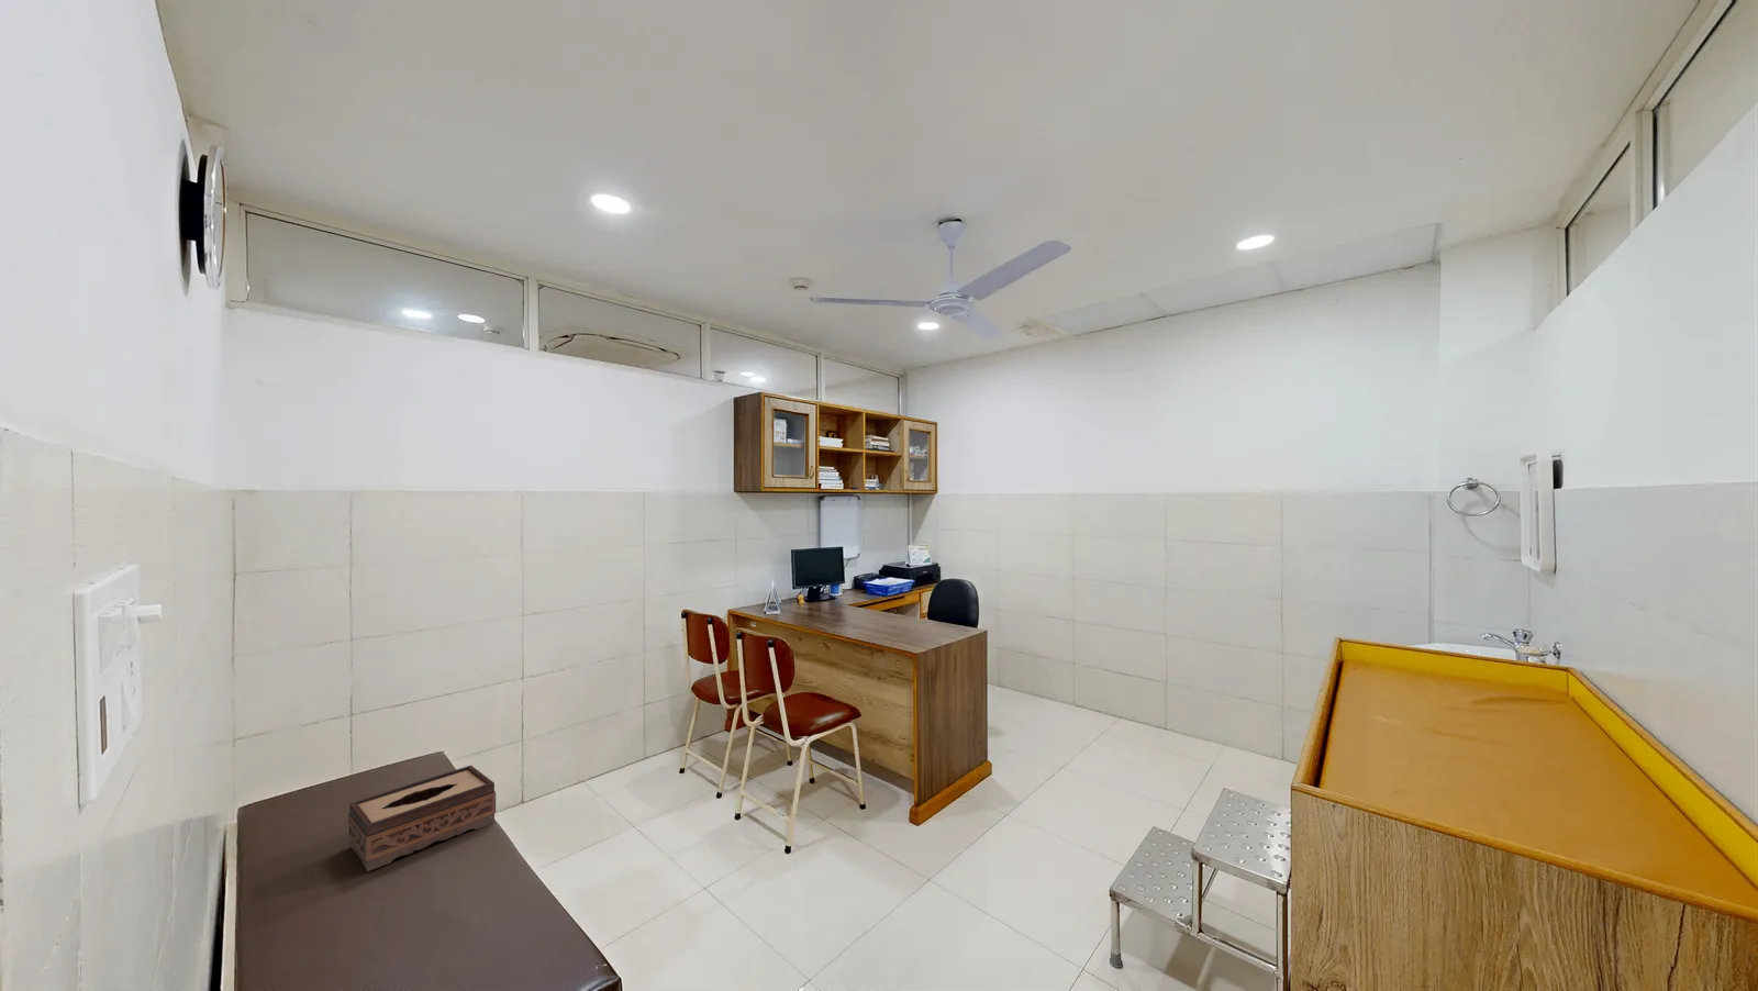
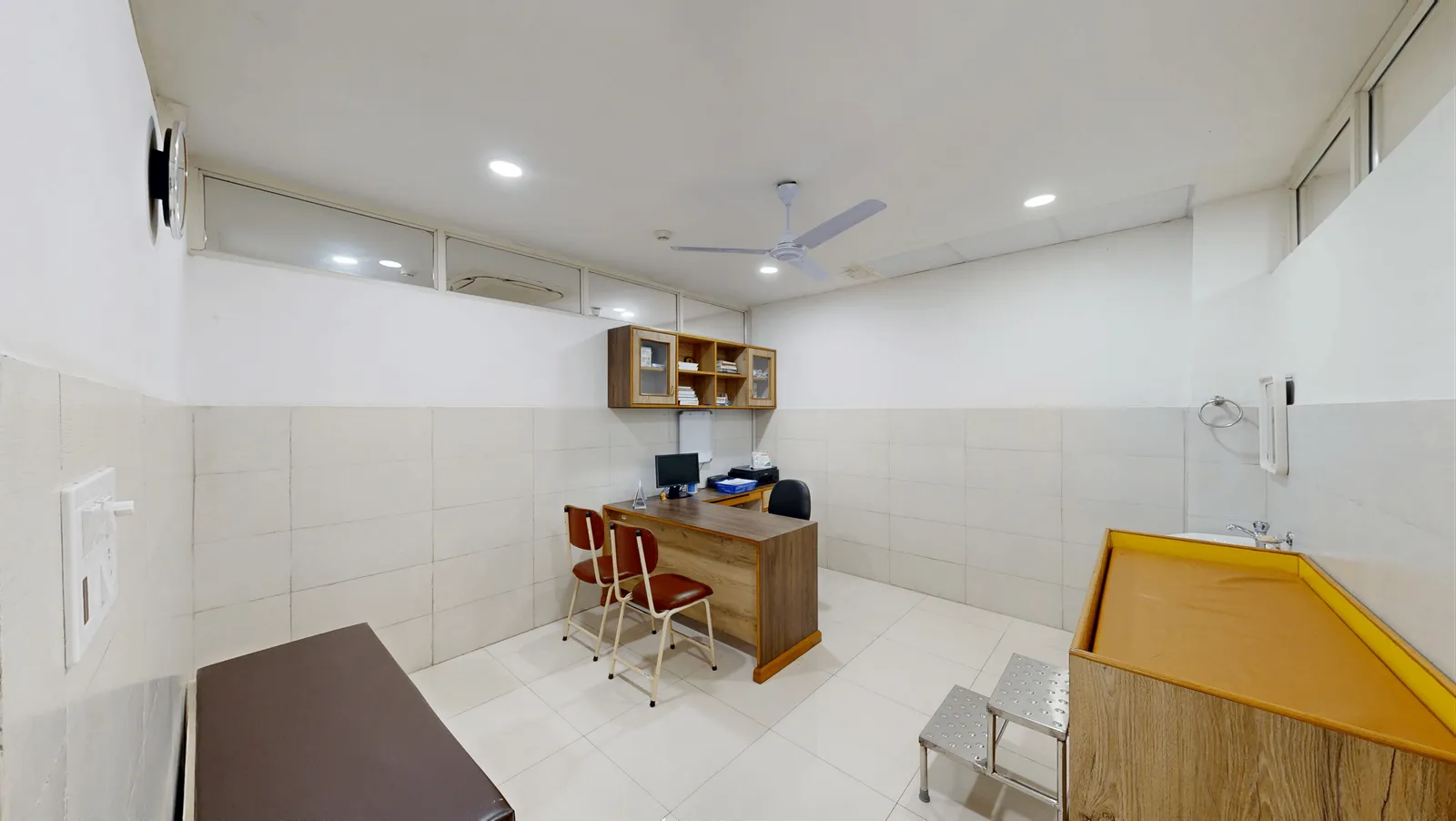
- tissue box [348,764,496,873]
